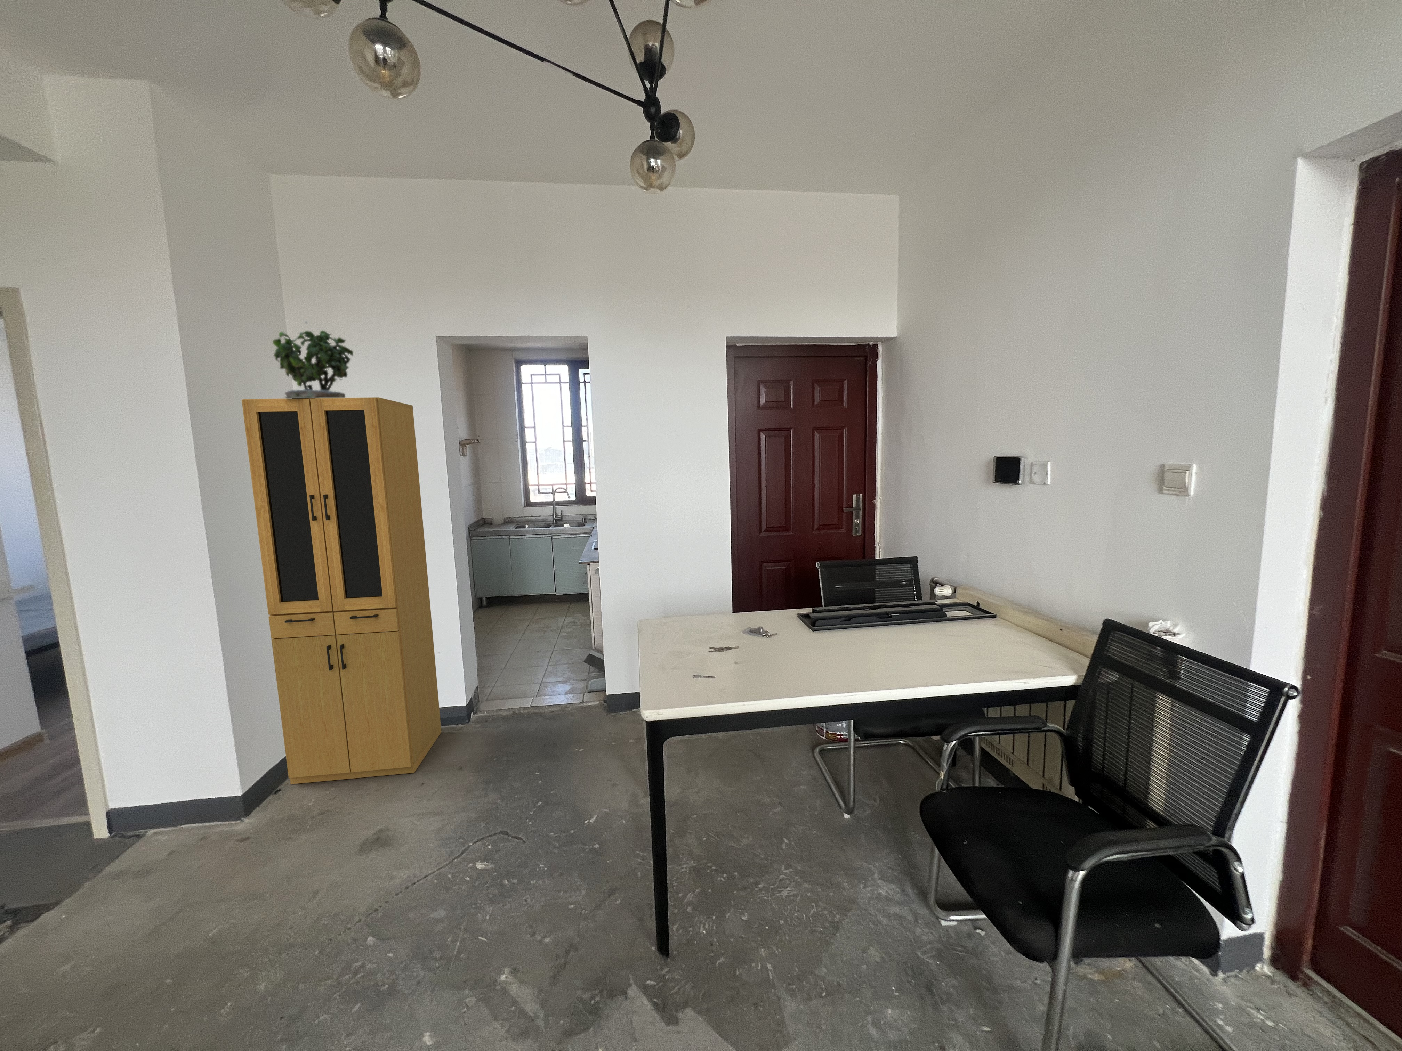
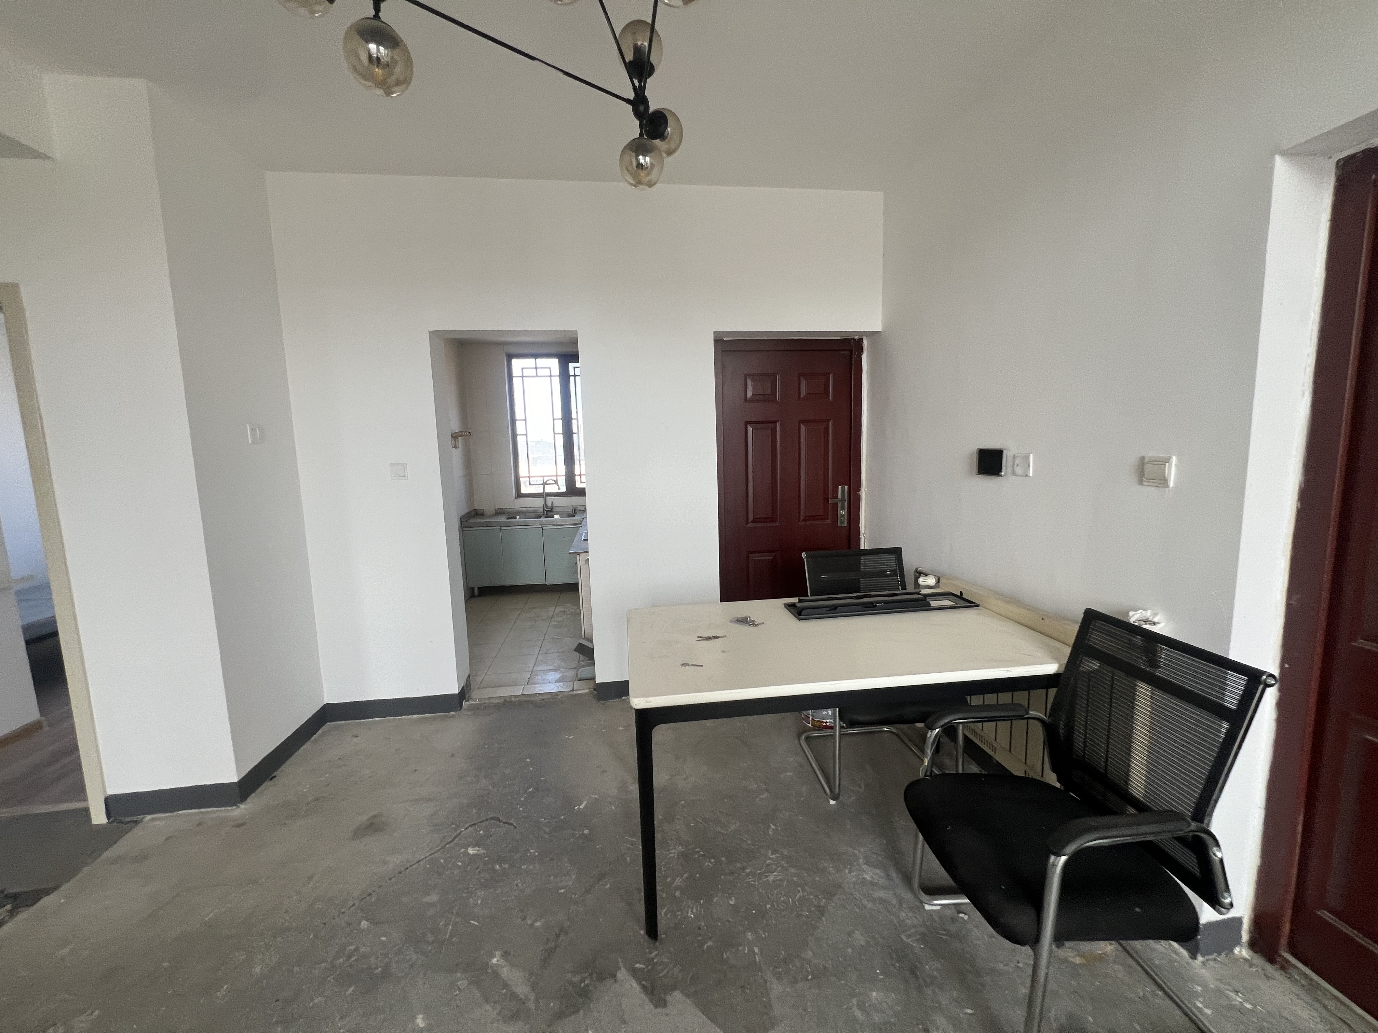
- cabinet [242,397,442,785]
- potted plant [273,321,353,399]
